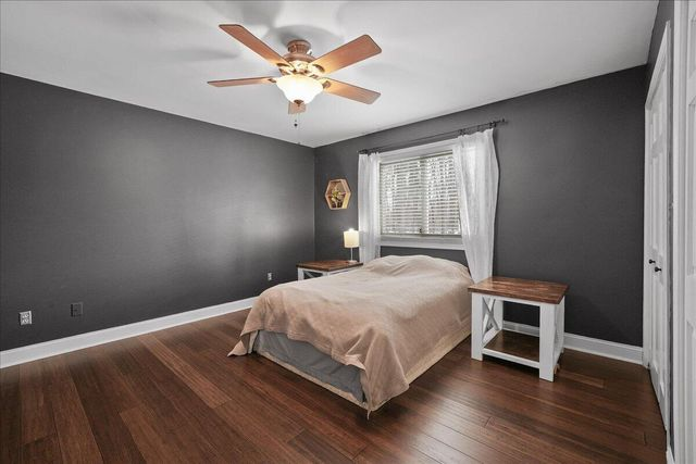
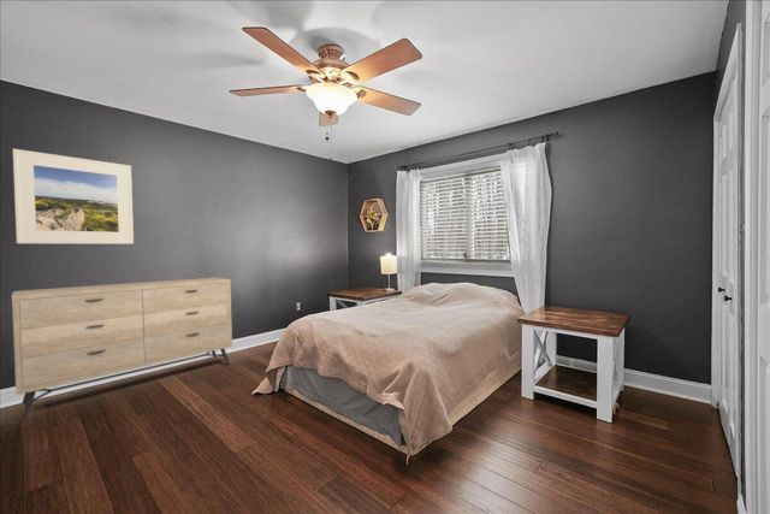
+ dresser [11,276,233,421]
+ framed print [12,148,135,246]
